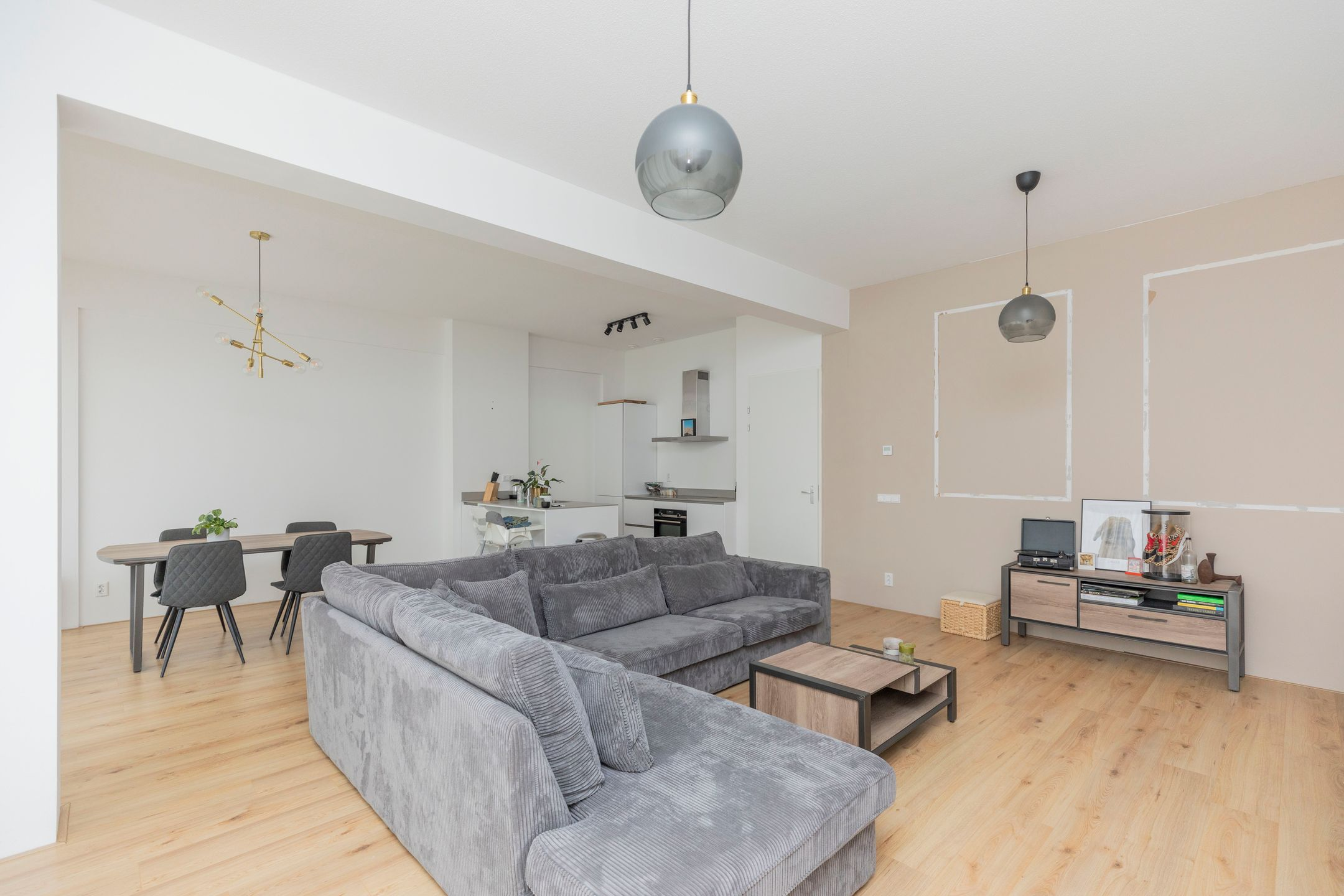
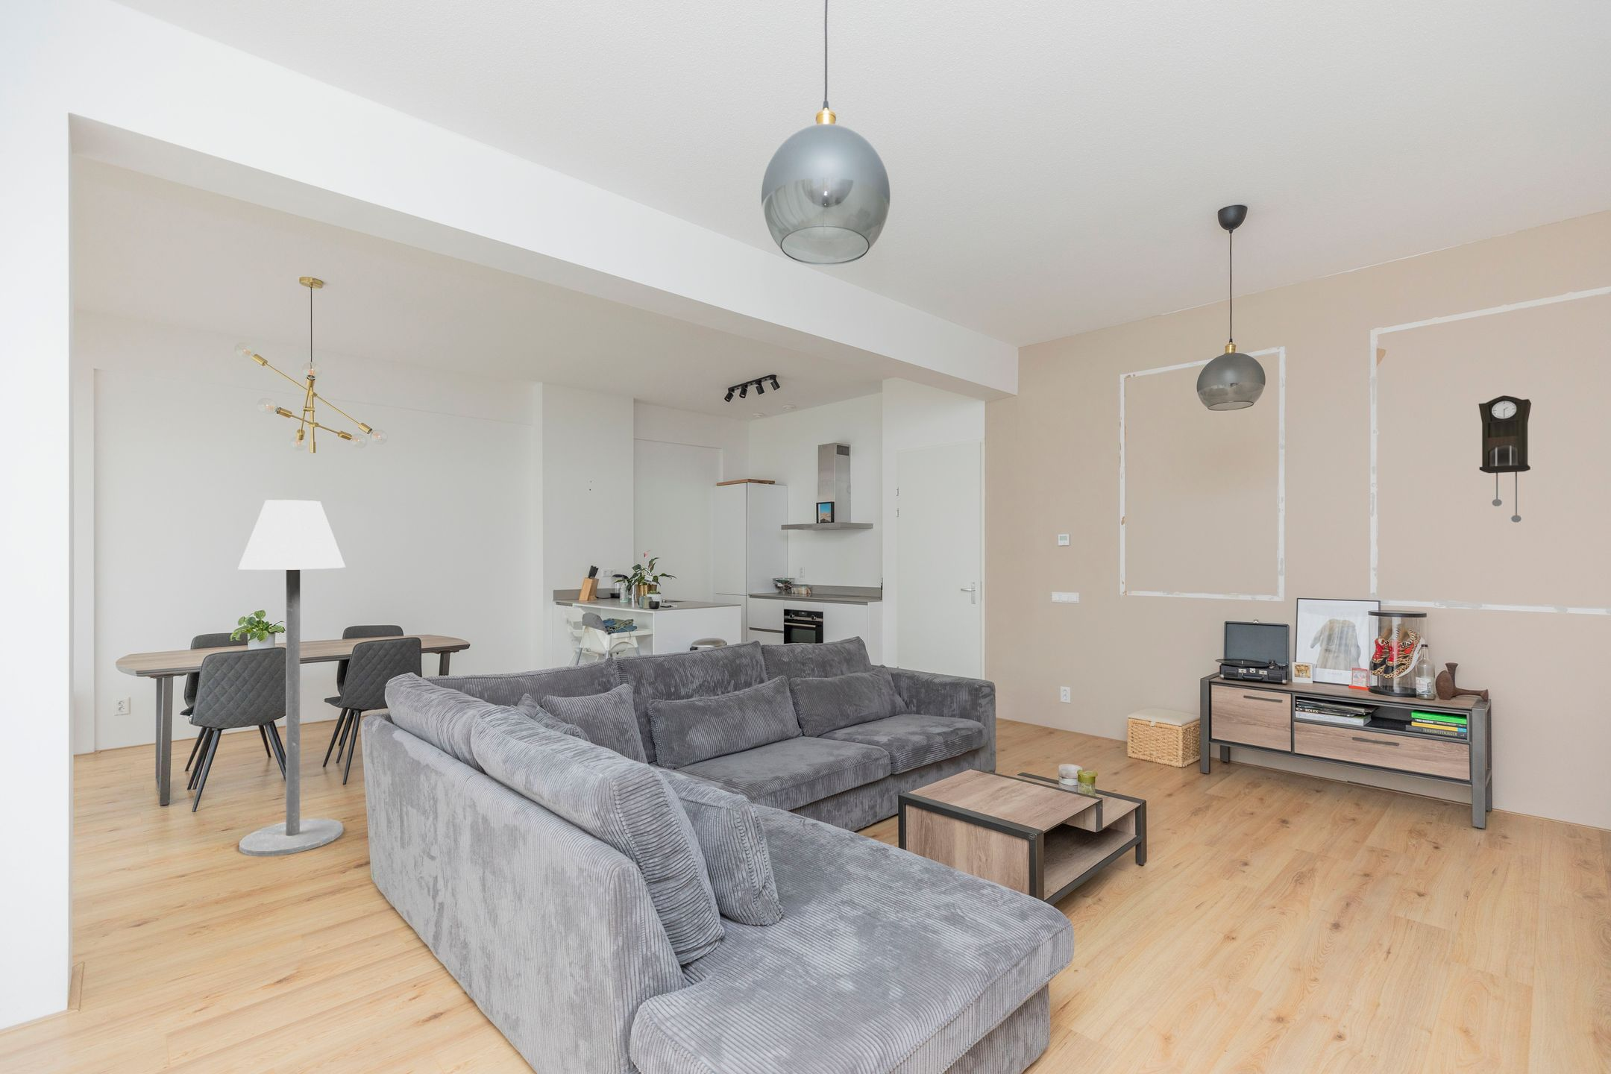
+ floor lamp [237,499,346,857]
+ pendulum clock [1478,394,1532,523]
